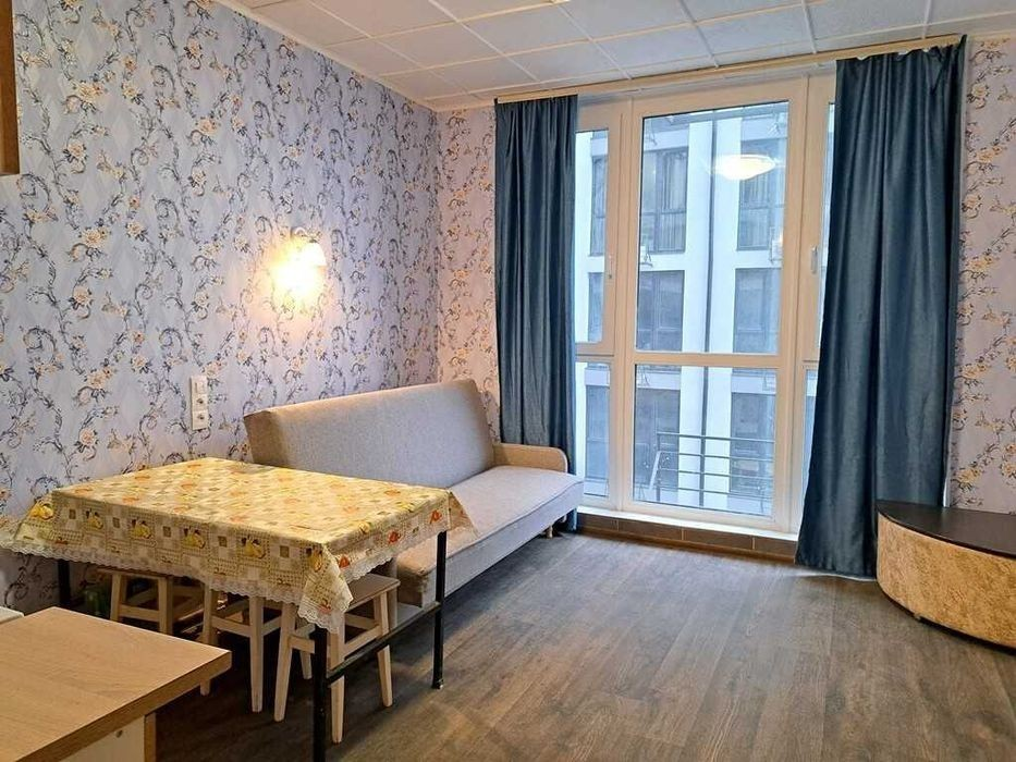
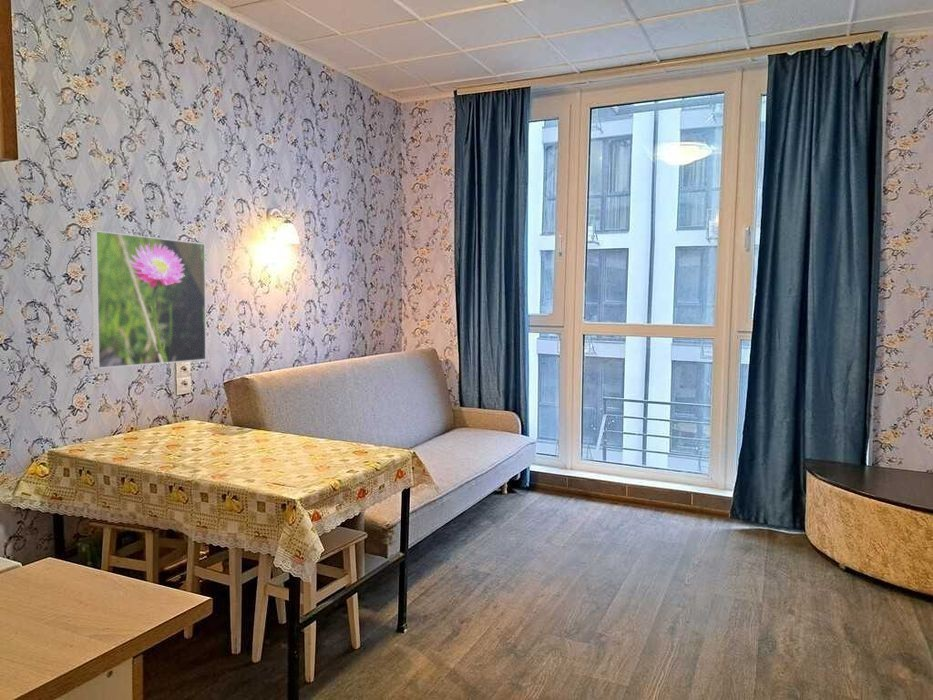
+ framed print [89,229,207,370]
